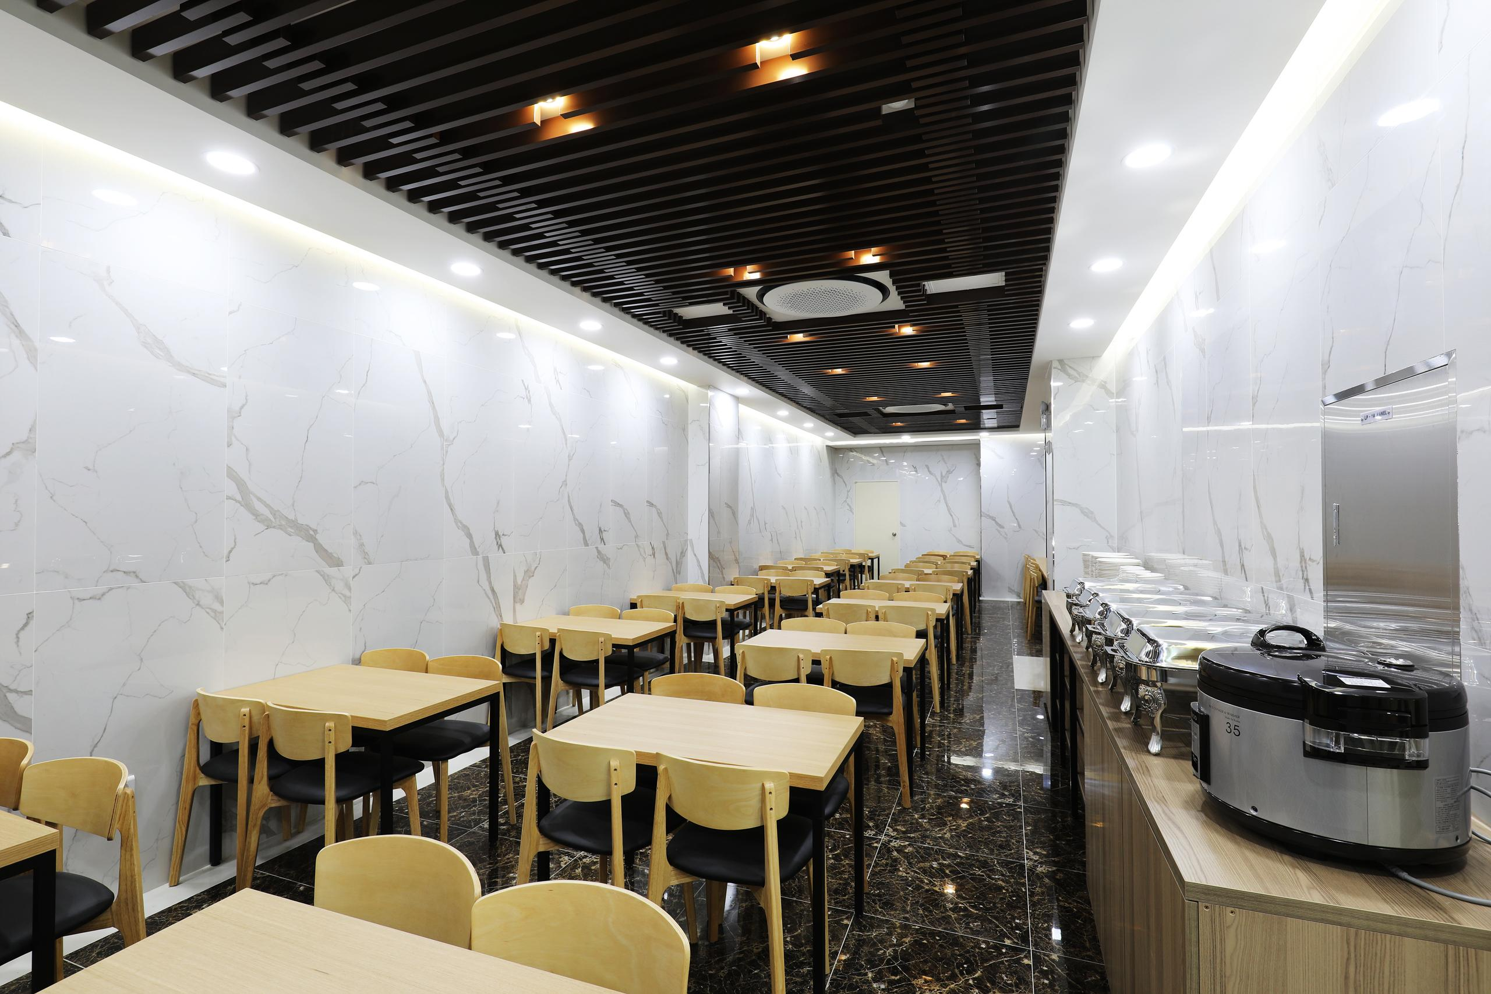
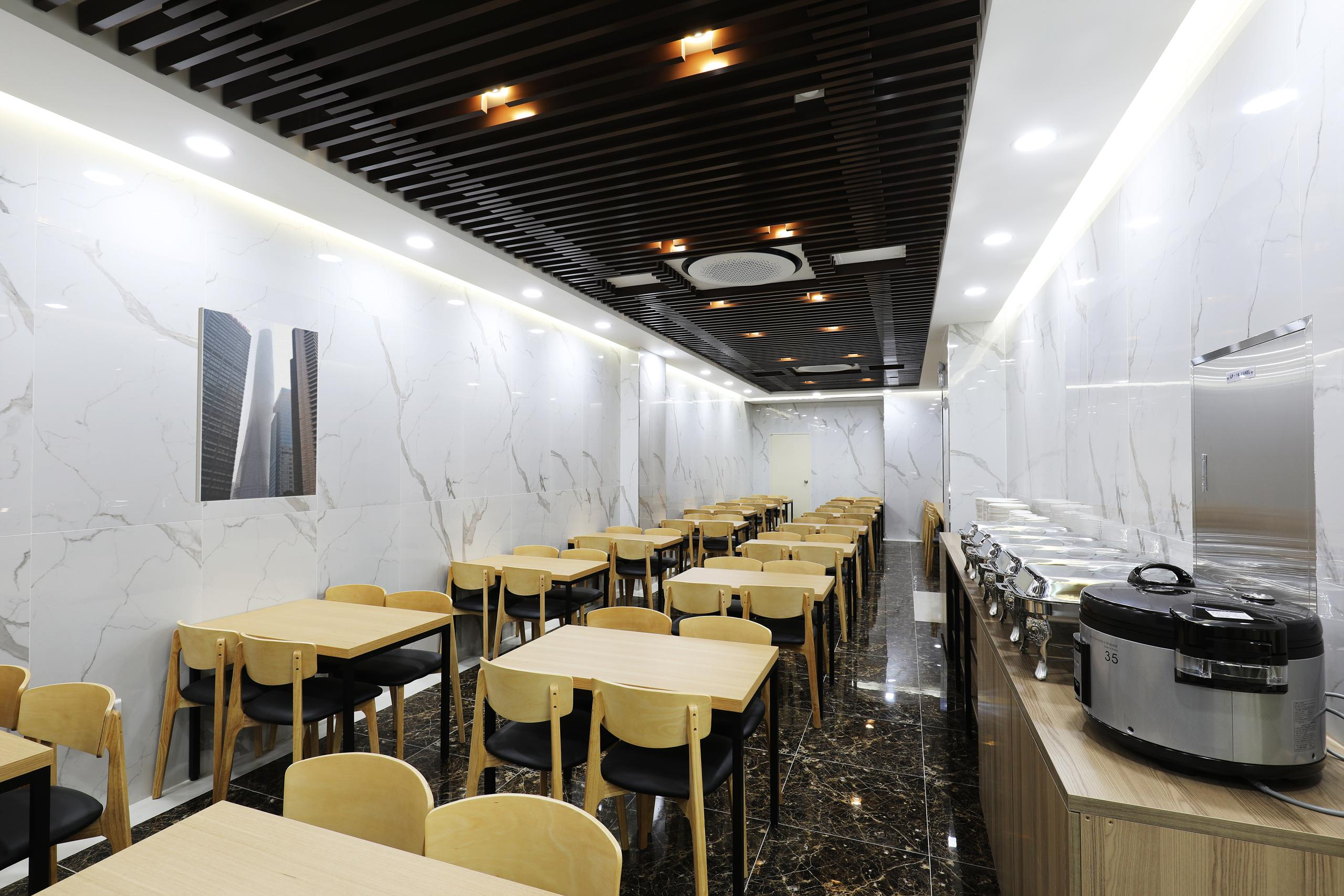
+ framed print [195,307,319,503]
